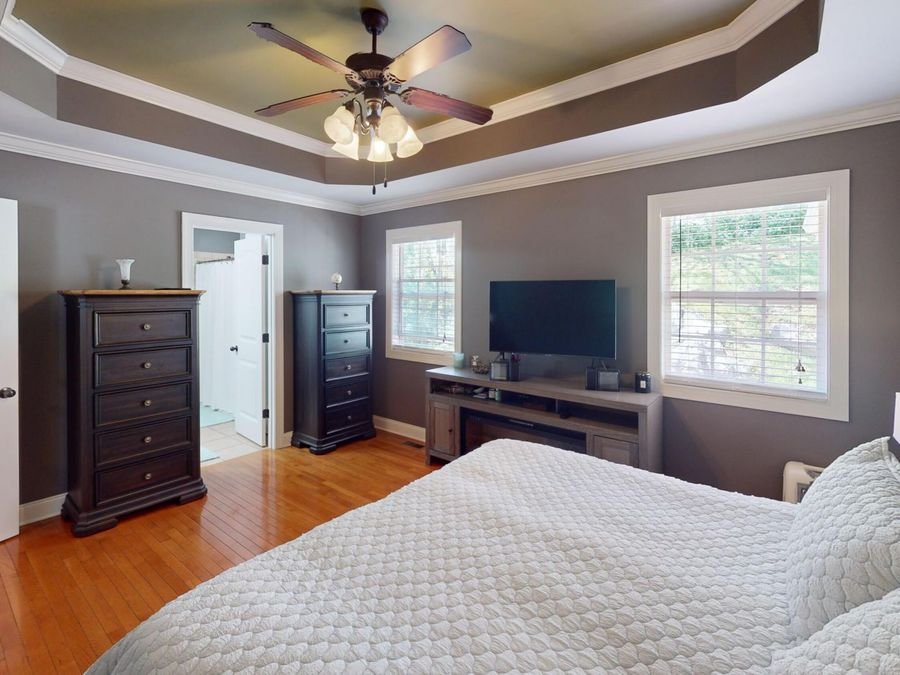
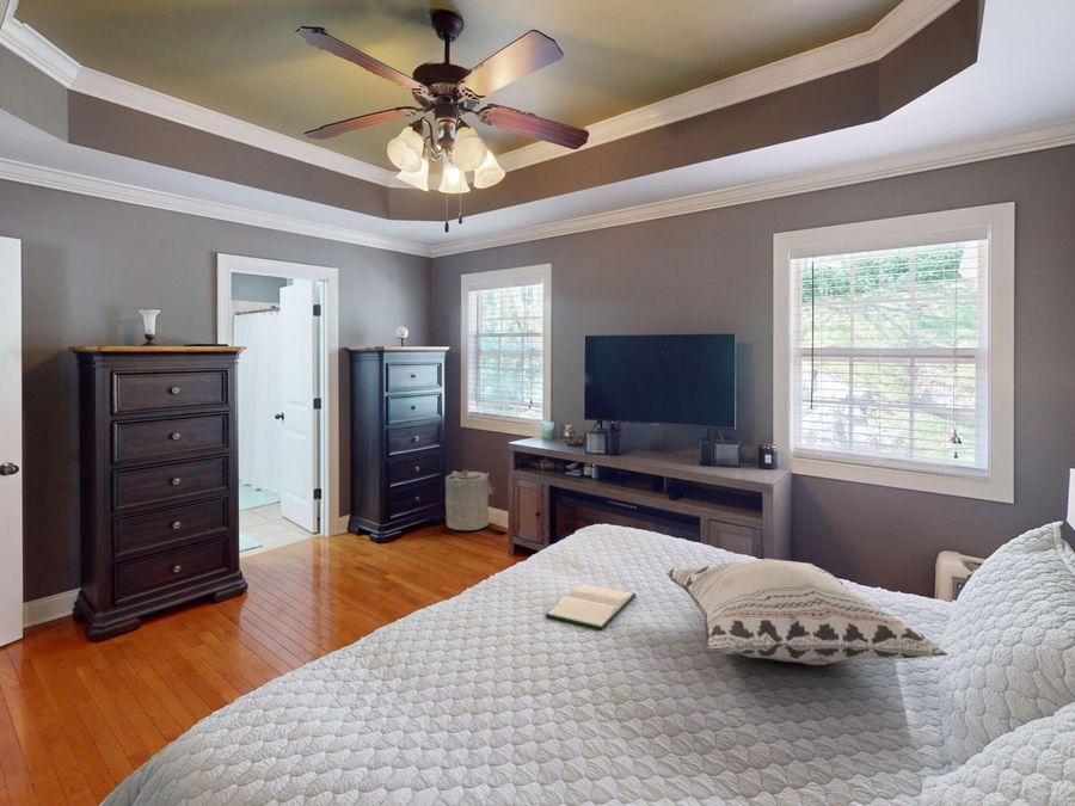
+ hardback book [545,583,637,630]
+ laundry hamper [444,469,496,531]
+ decorative pillow [665,558,948,666]
